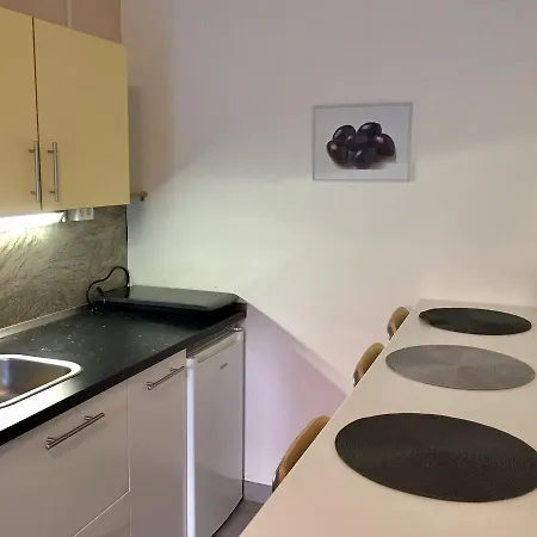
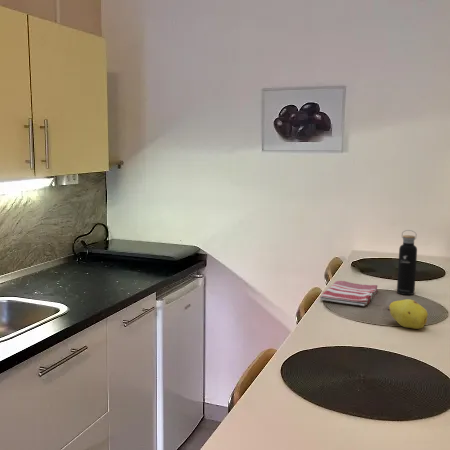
+ water bottle [396,229,418,296]
+ fruit [387,298,429,330]
+ dish towel [319,280,379,307]
